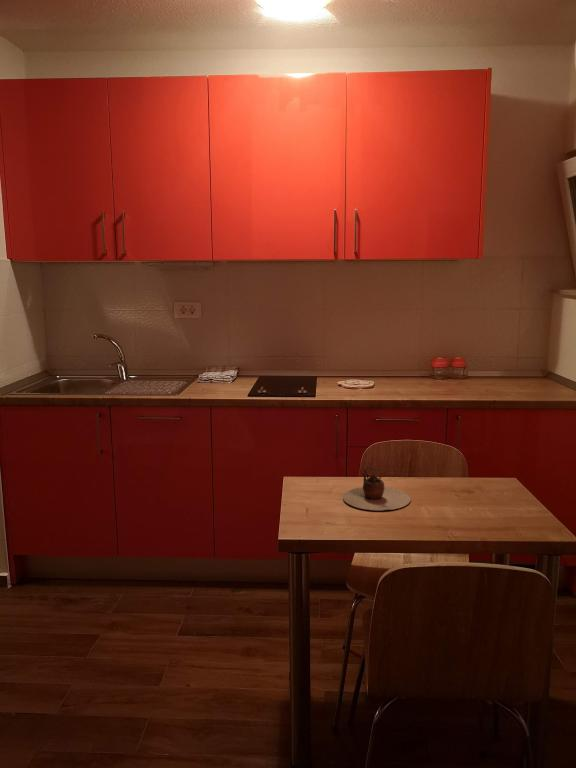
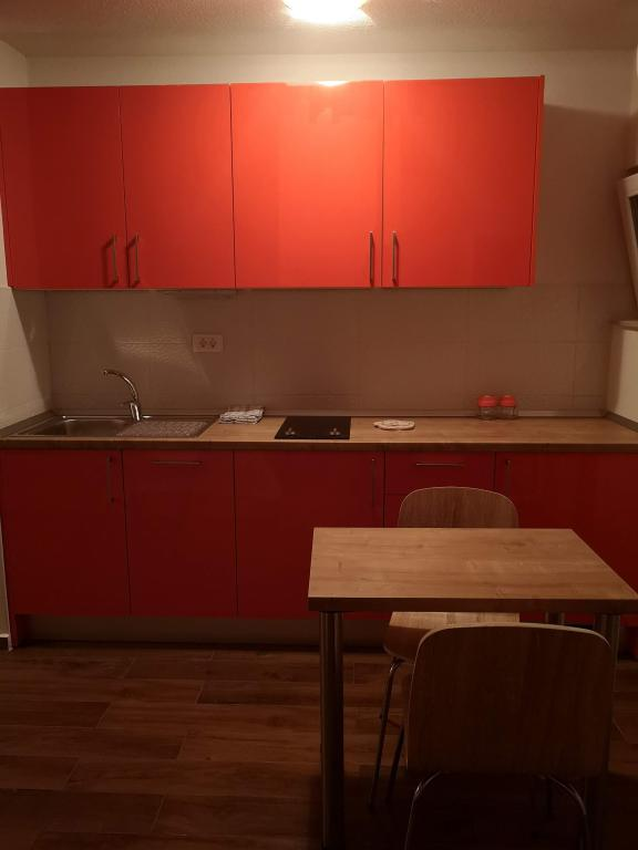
- teapot [342,467,412,511]
